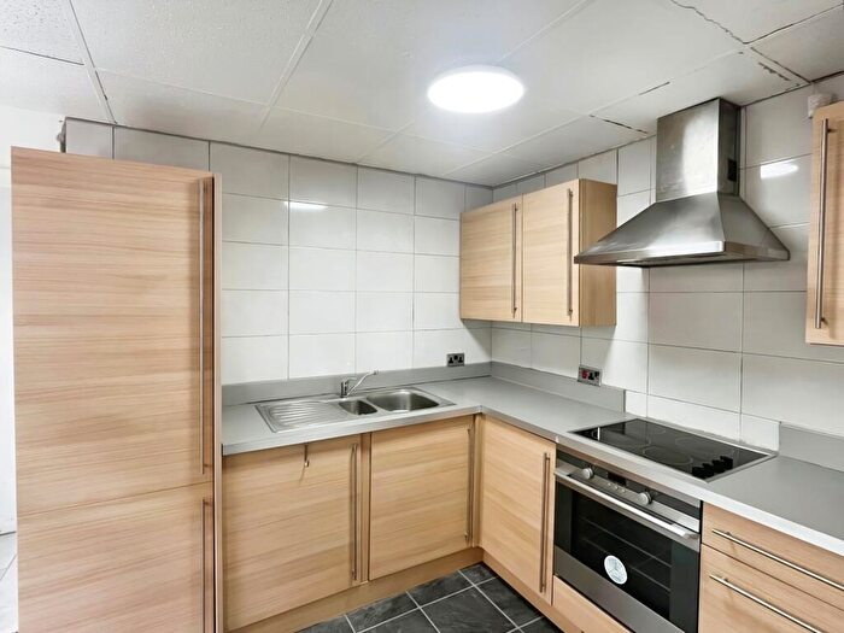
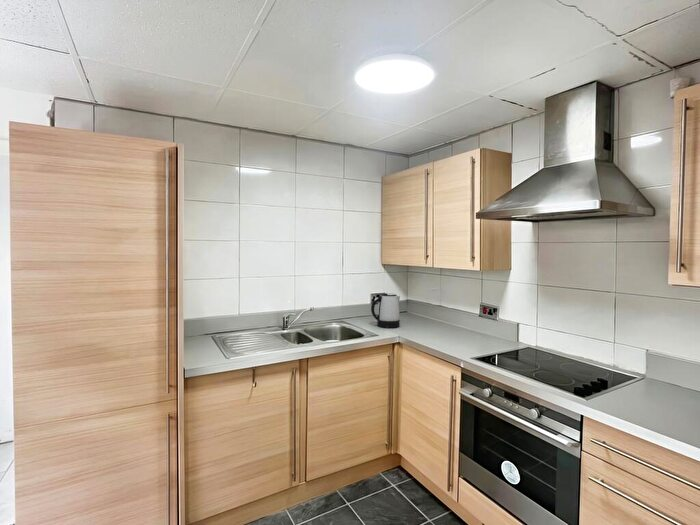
+ kettle [370,292,401,329]
